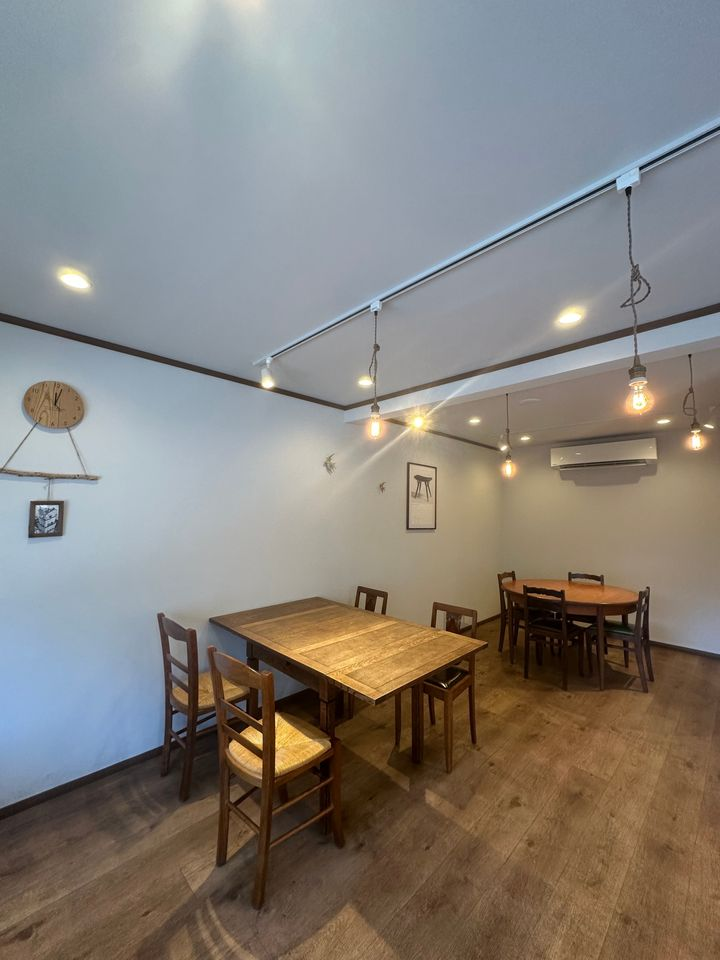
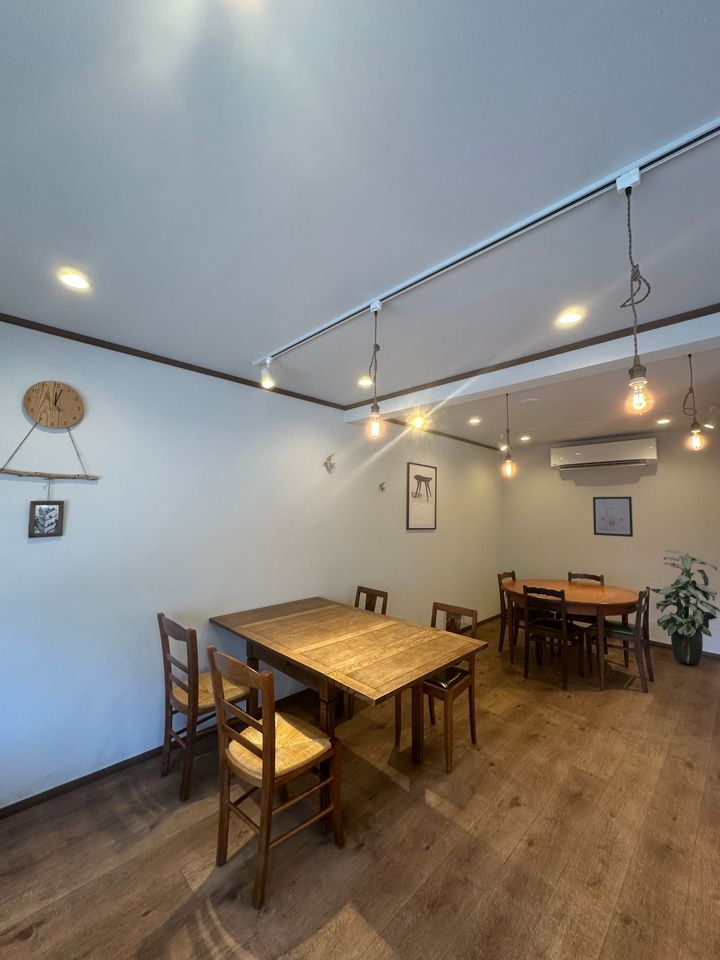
+ indoor plant [649,549,720,666]
+ wall art [592,496,634,538]
